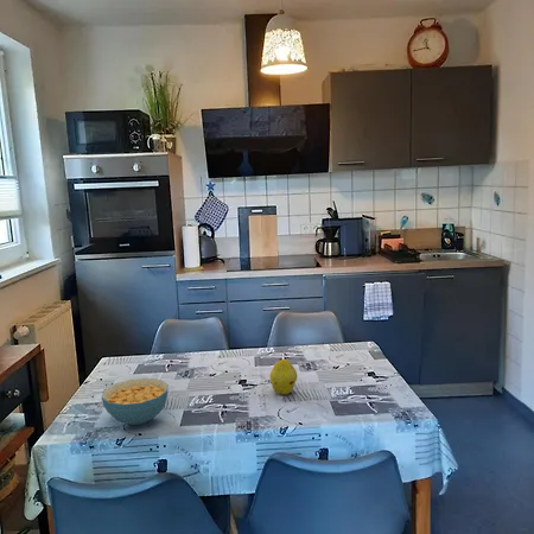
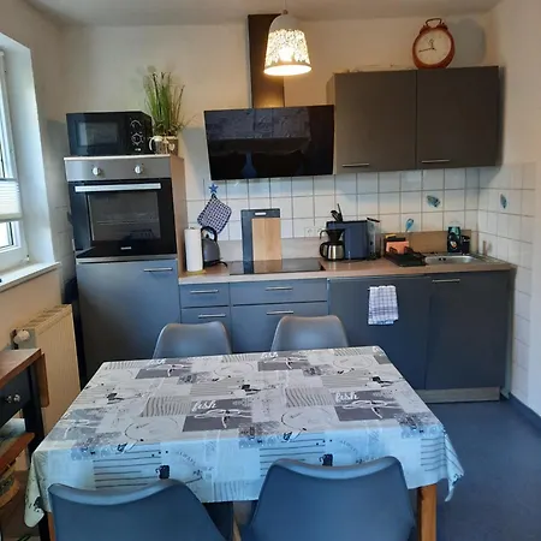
- cereal bowl [101,377,170,426]
- fruit [268,357,298,396]
